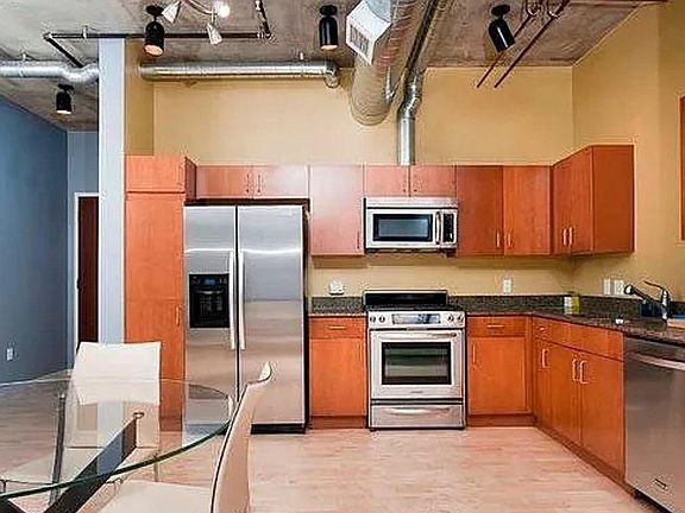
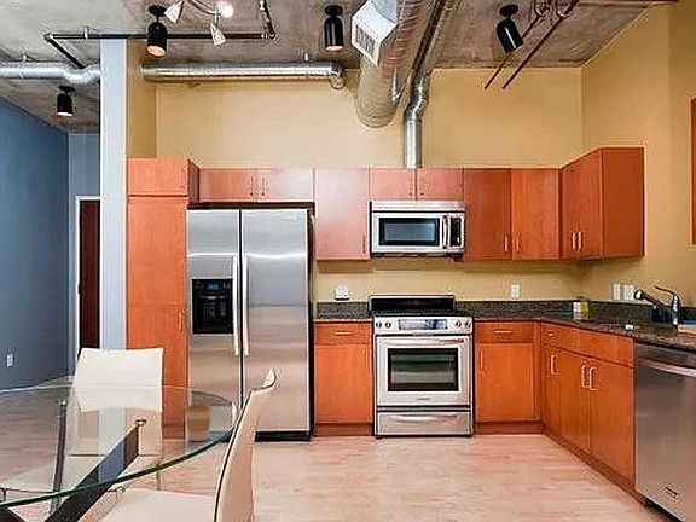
+ coffee cup [185,402,213,442]
